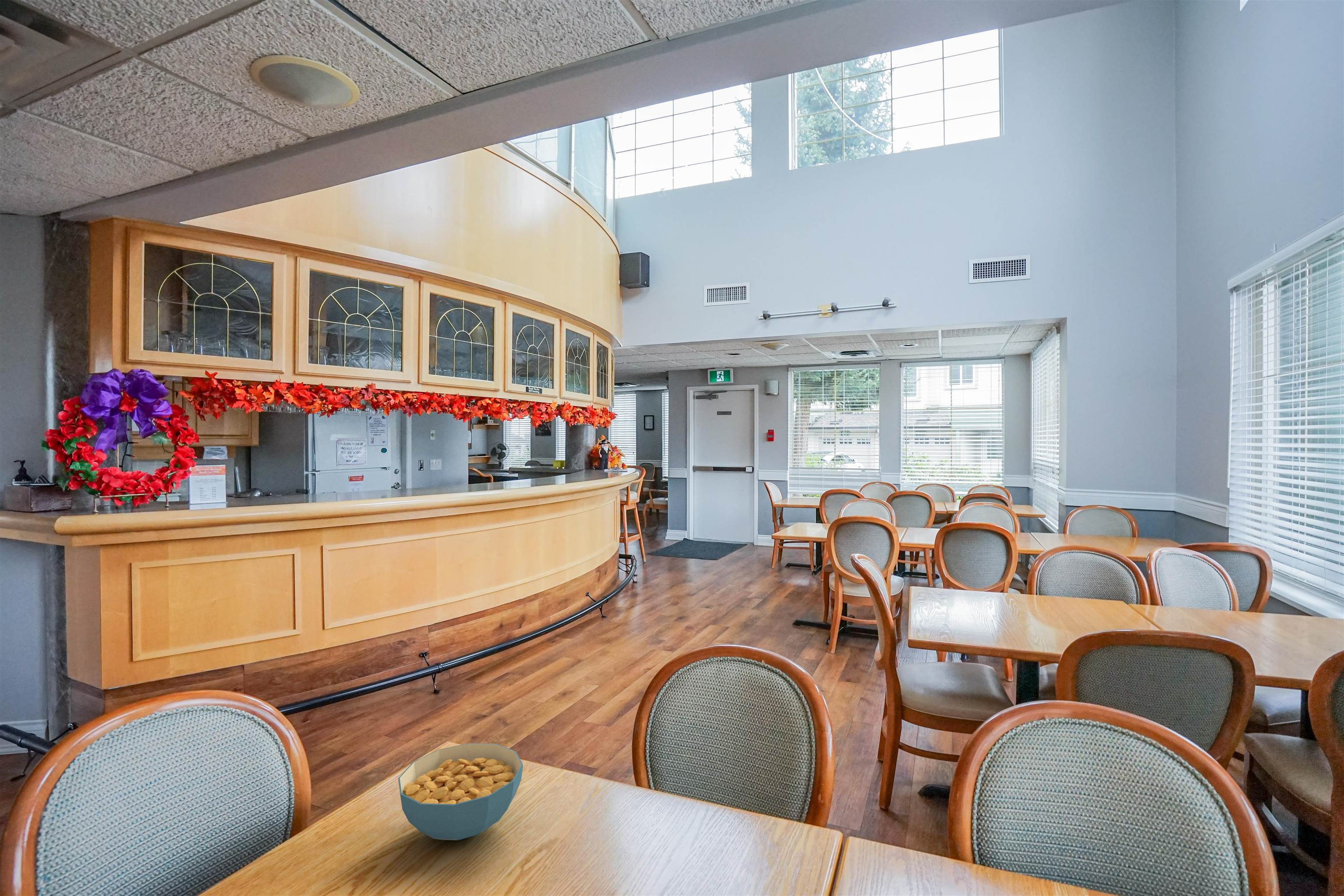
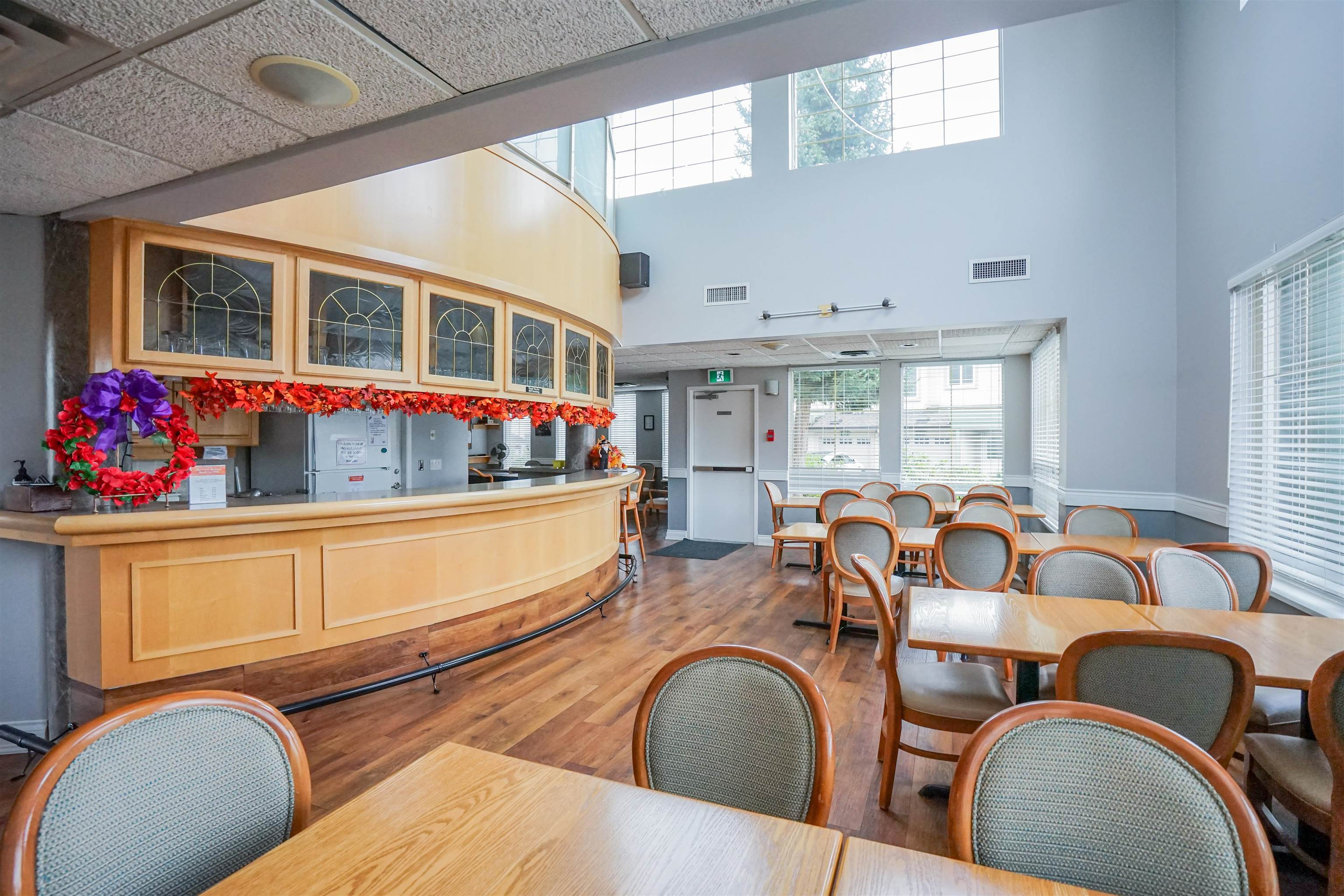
- cereal bowl [398,743,524,841]
